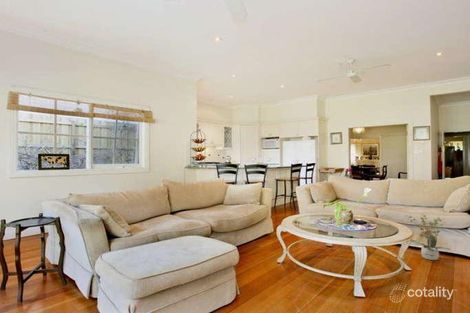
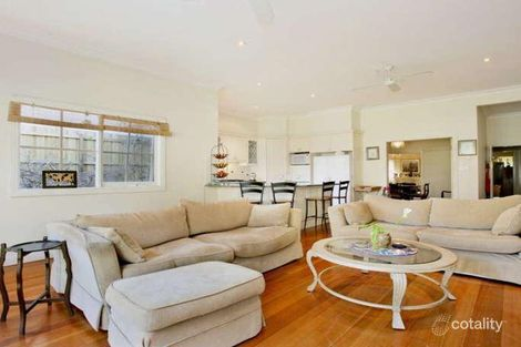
- potted plant [405,213,452,261]
